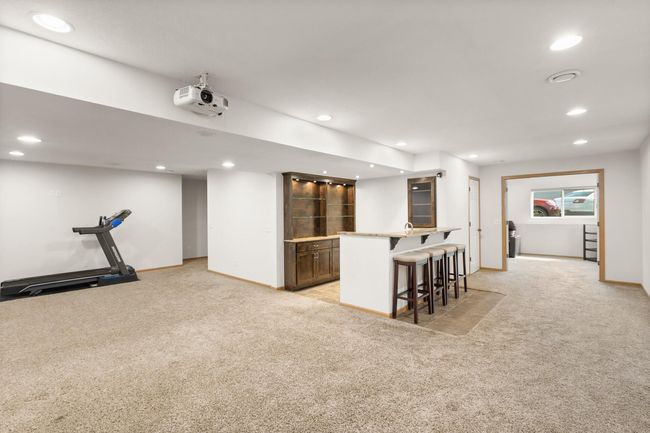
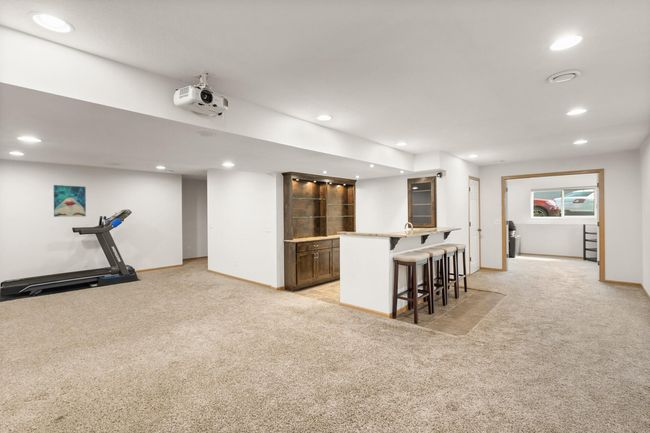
+ wall art [53,184,87,218]
